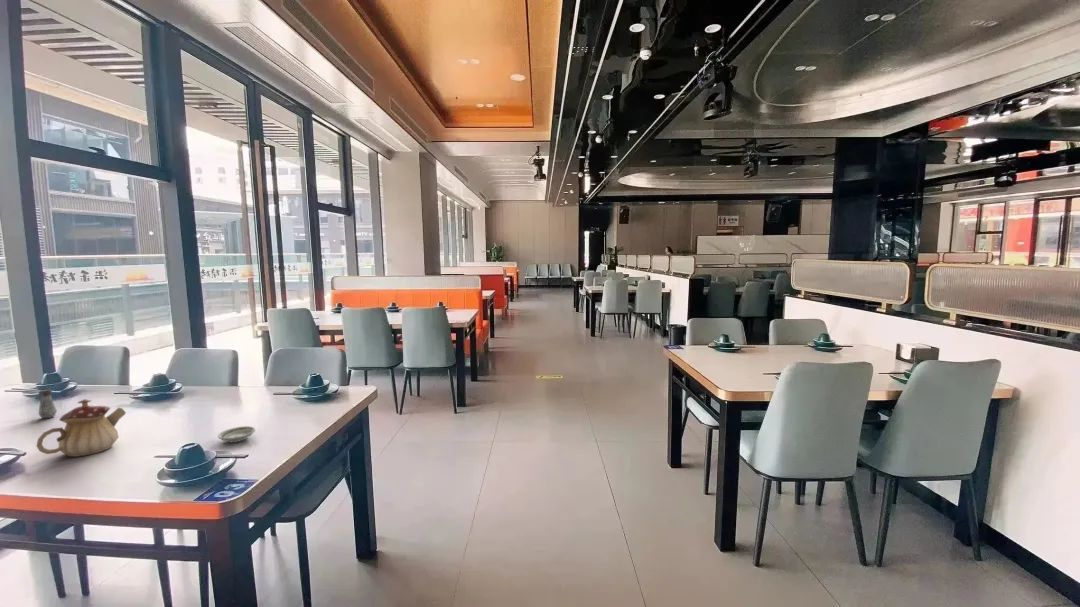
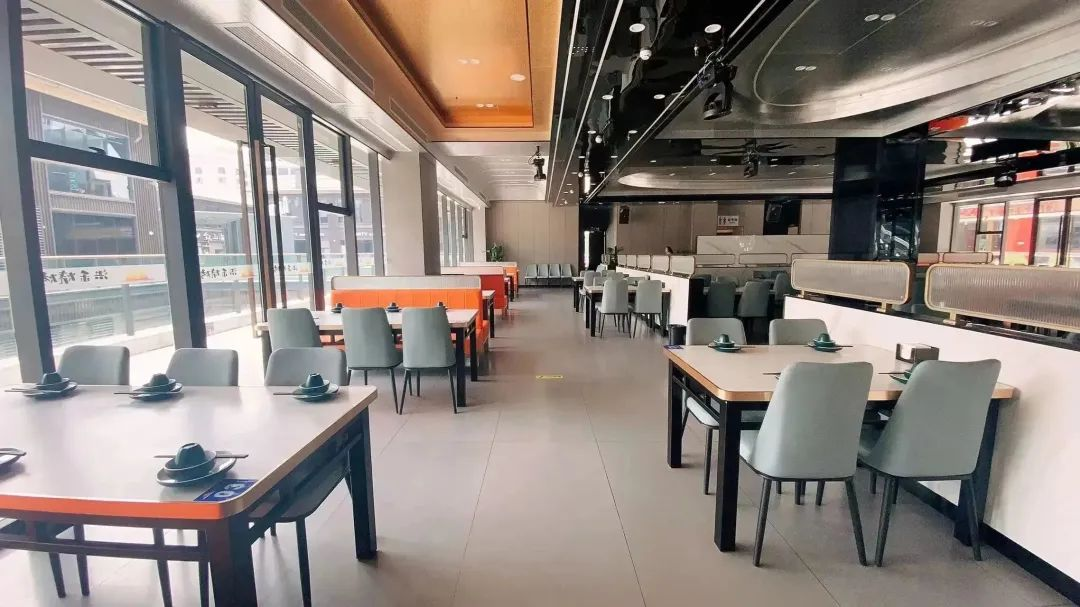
- salt shaker [38,388,58,419]
- teapot [35,398,127,458]
- saucer [217,425,256,443]
